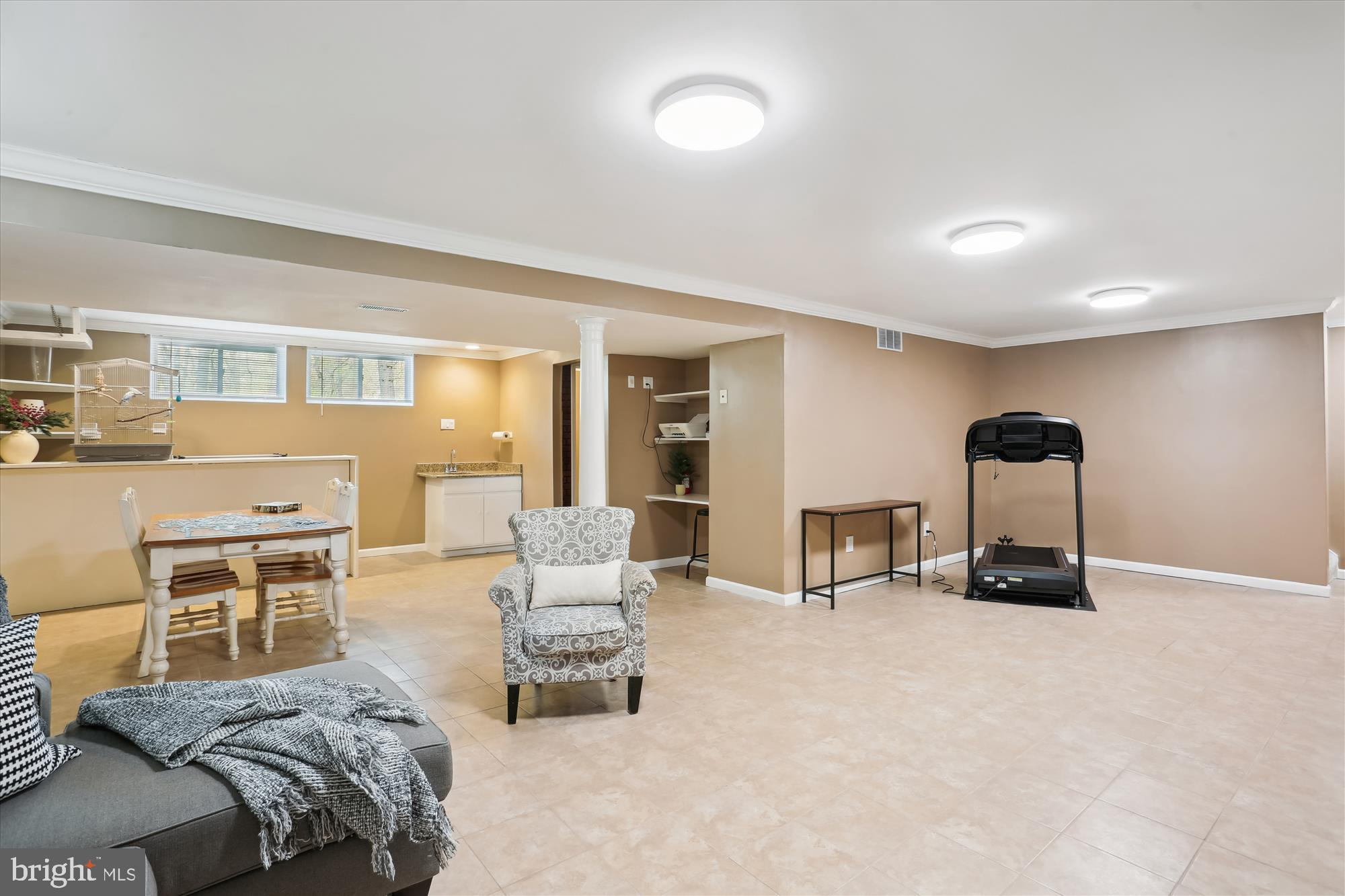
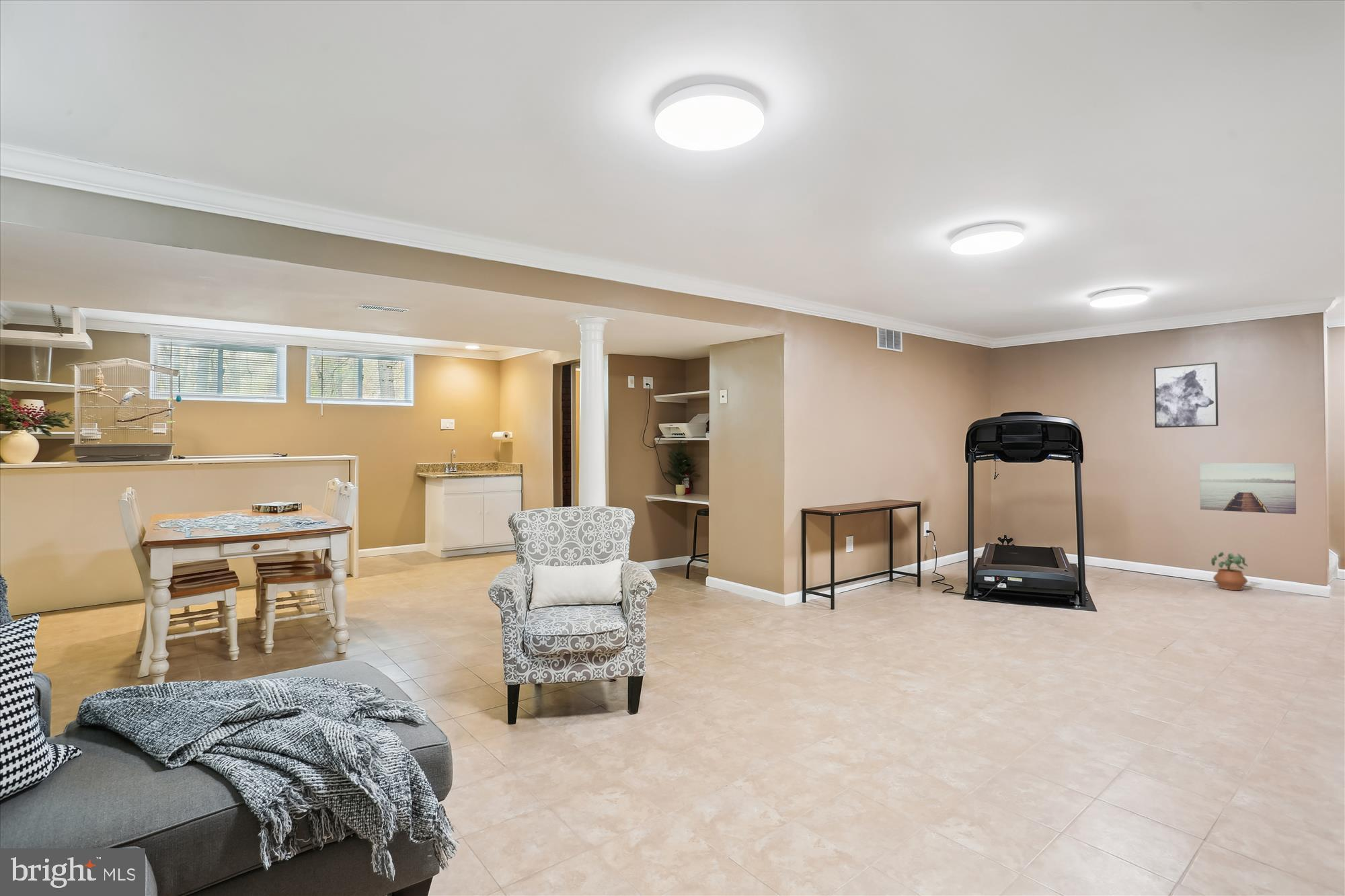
+ wall art [1153,362,1219,429]
+ wall art [1199,462,1297,515]
+ potted plant [1210,551,1249,591]
